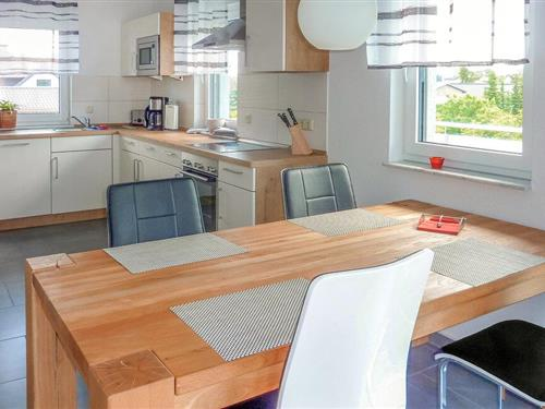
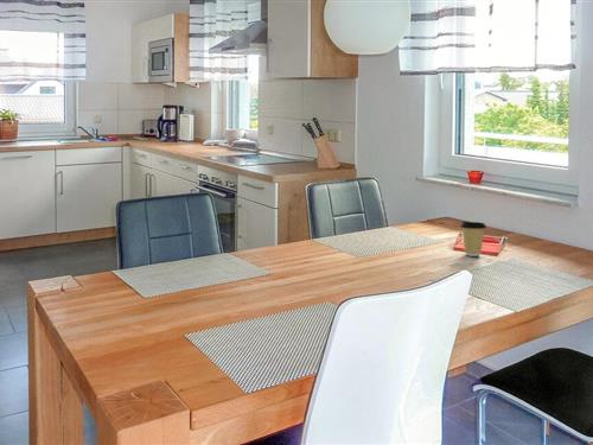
+ coffee cup [460,221,487,258]
